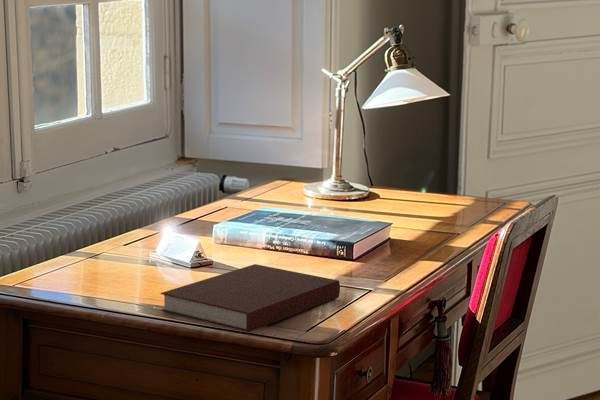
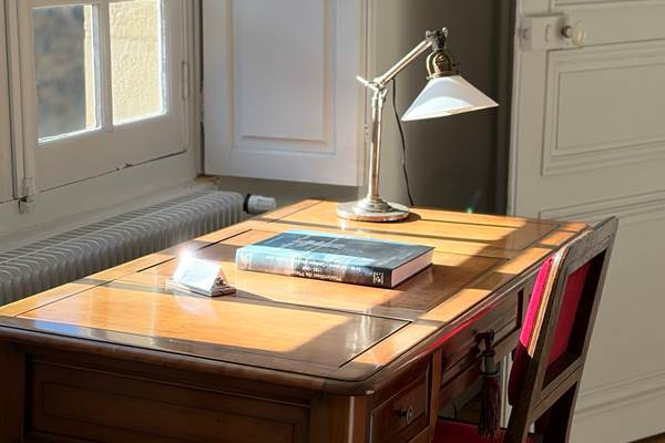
- notebook [160,263,341,333]
